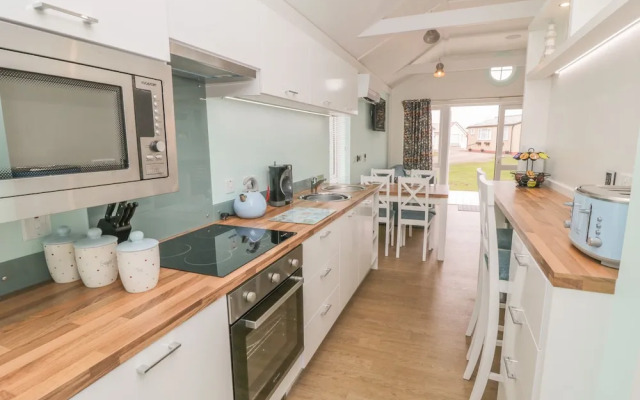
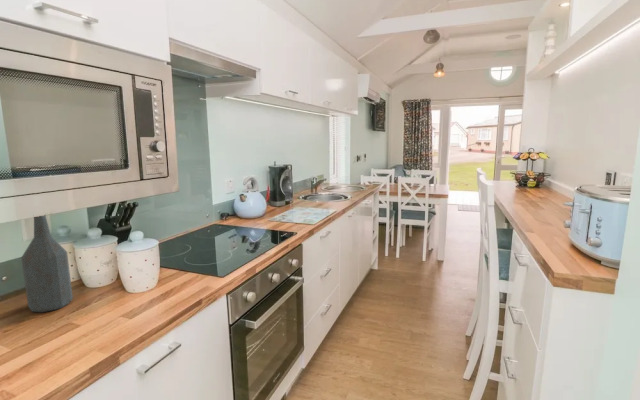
+ bottle [20,214,74,313]
